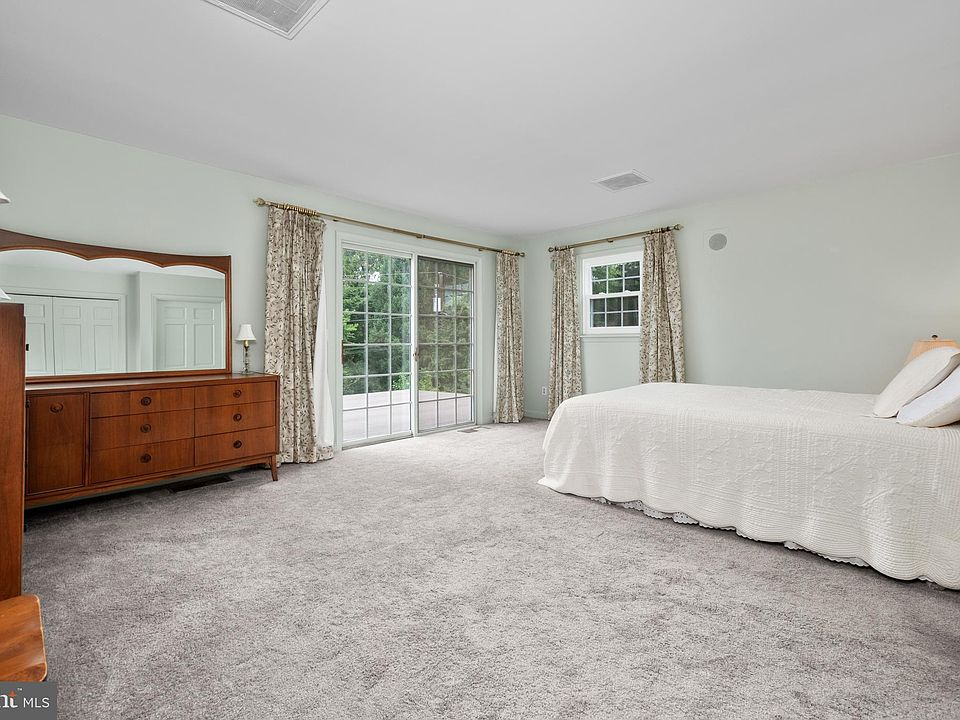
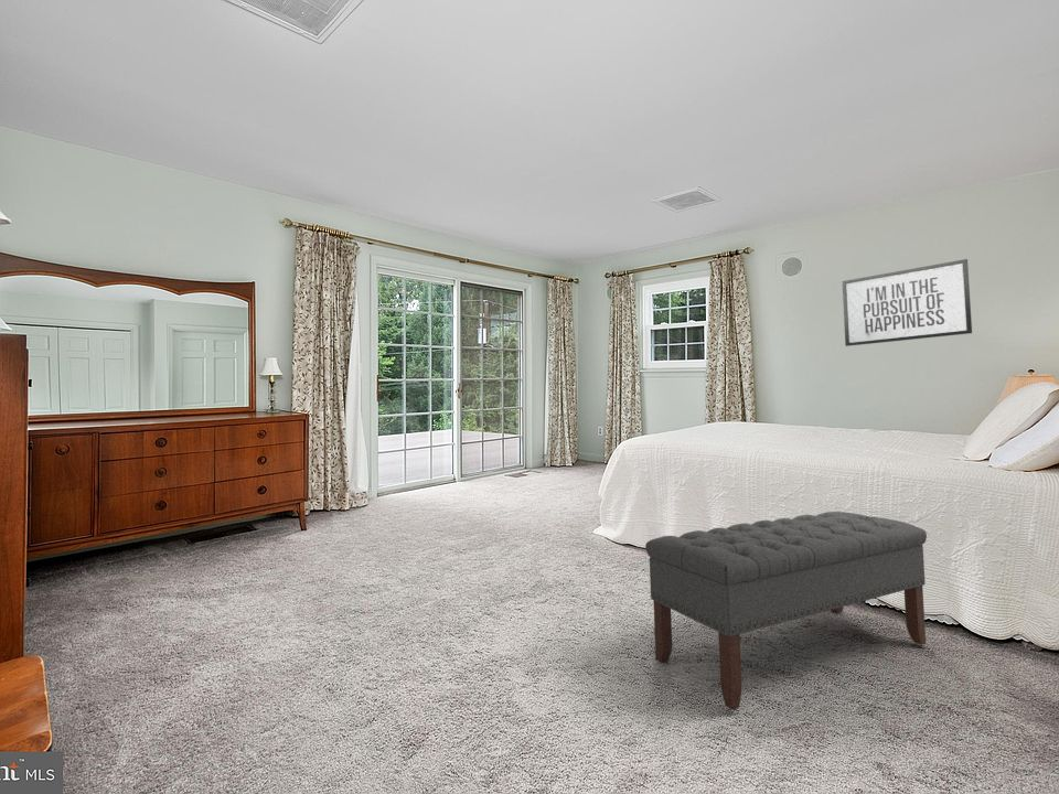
+ bench [644,511,928,711]
+ mirror [841,258,973,347]
